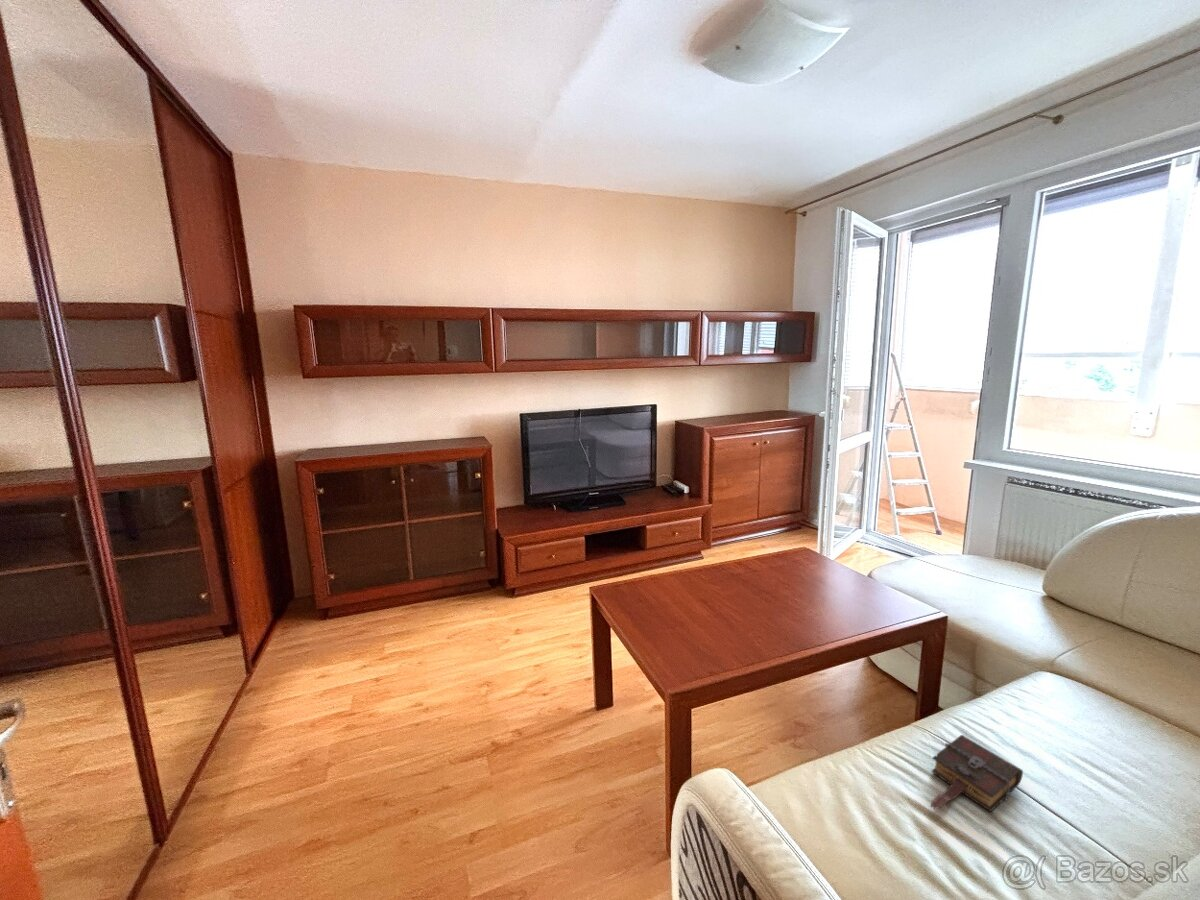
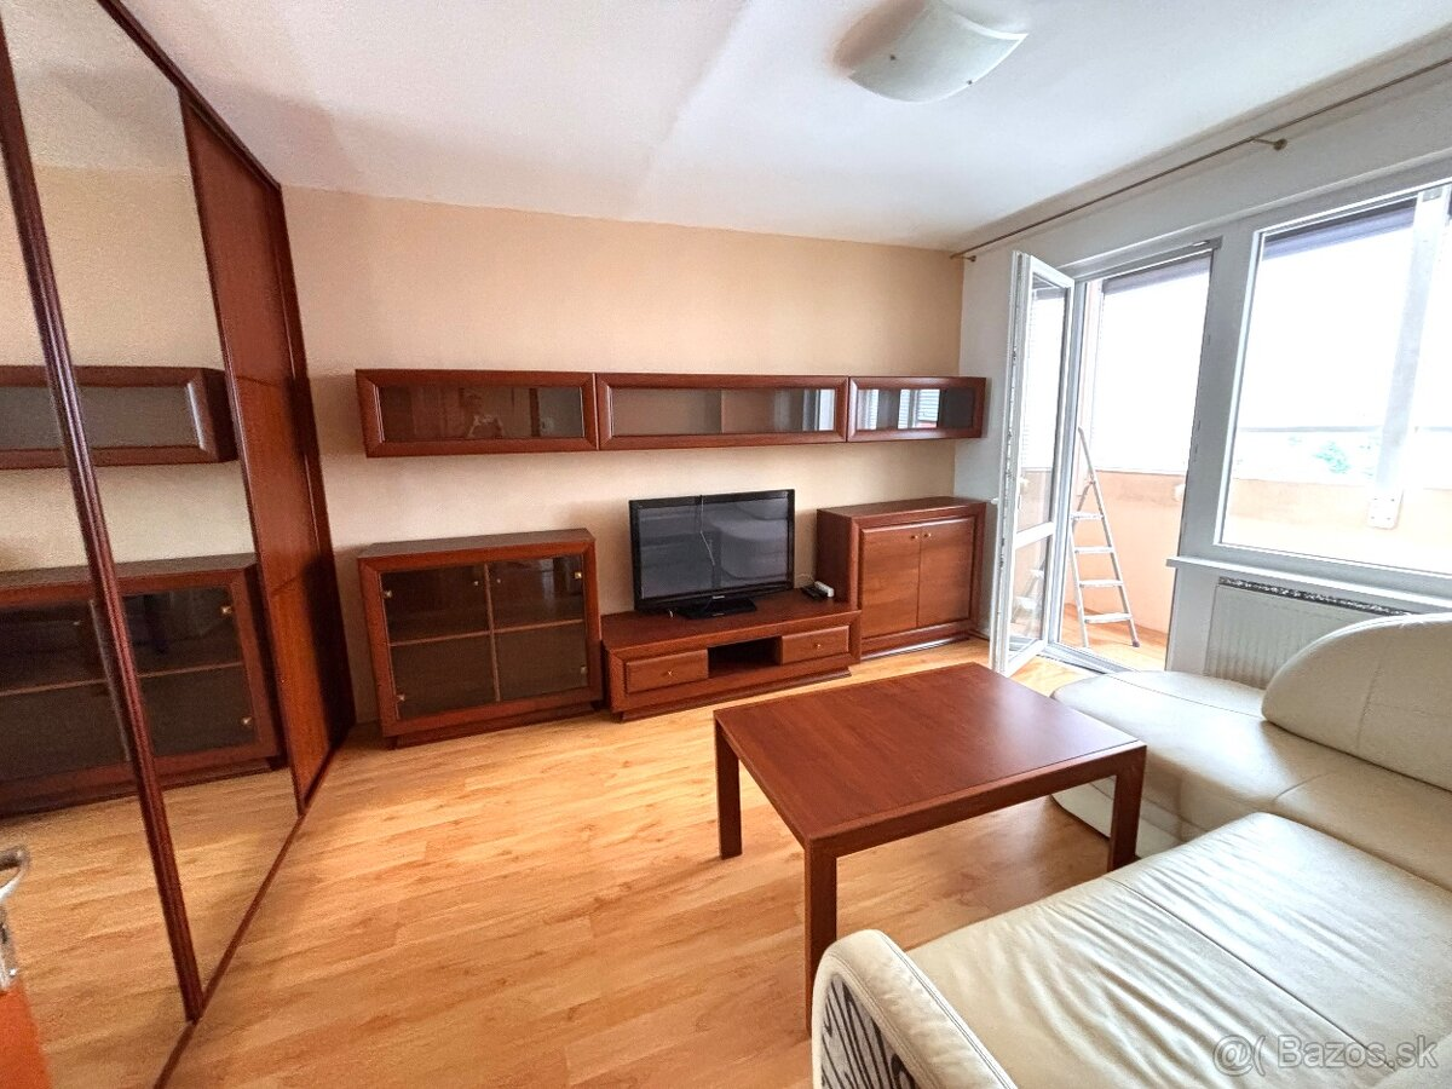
- book [930,734,1024,813]
